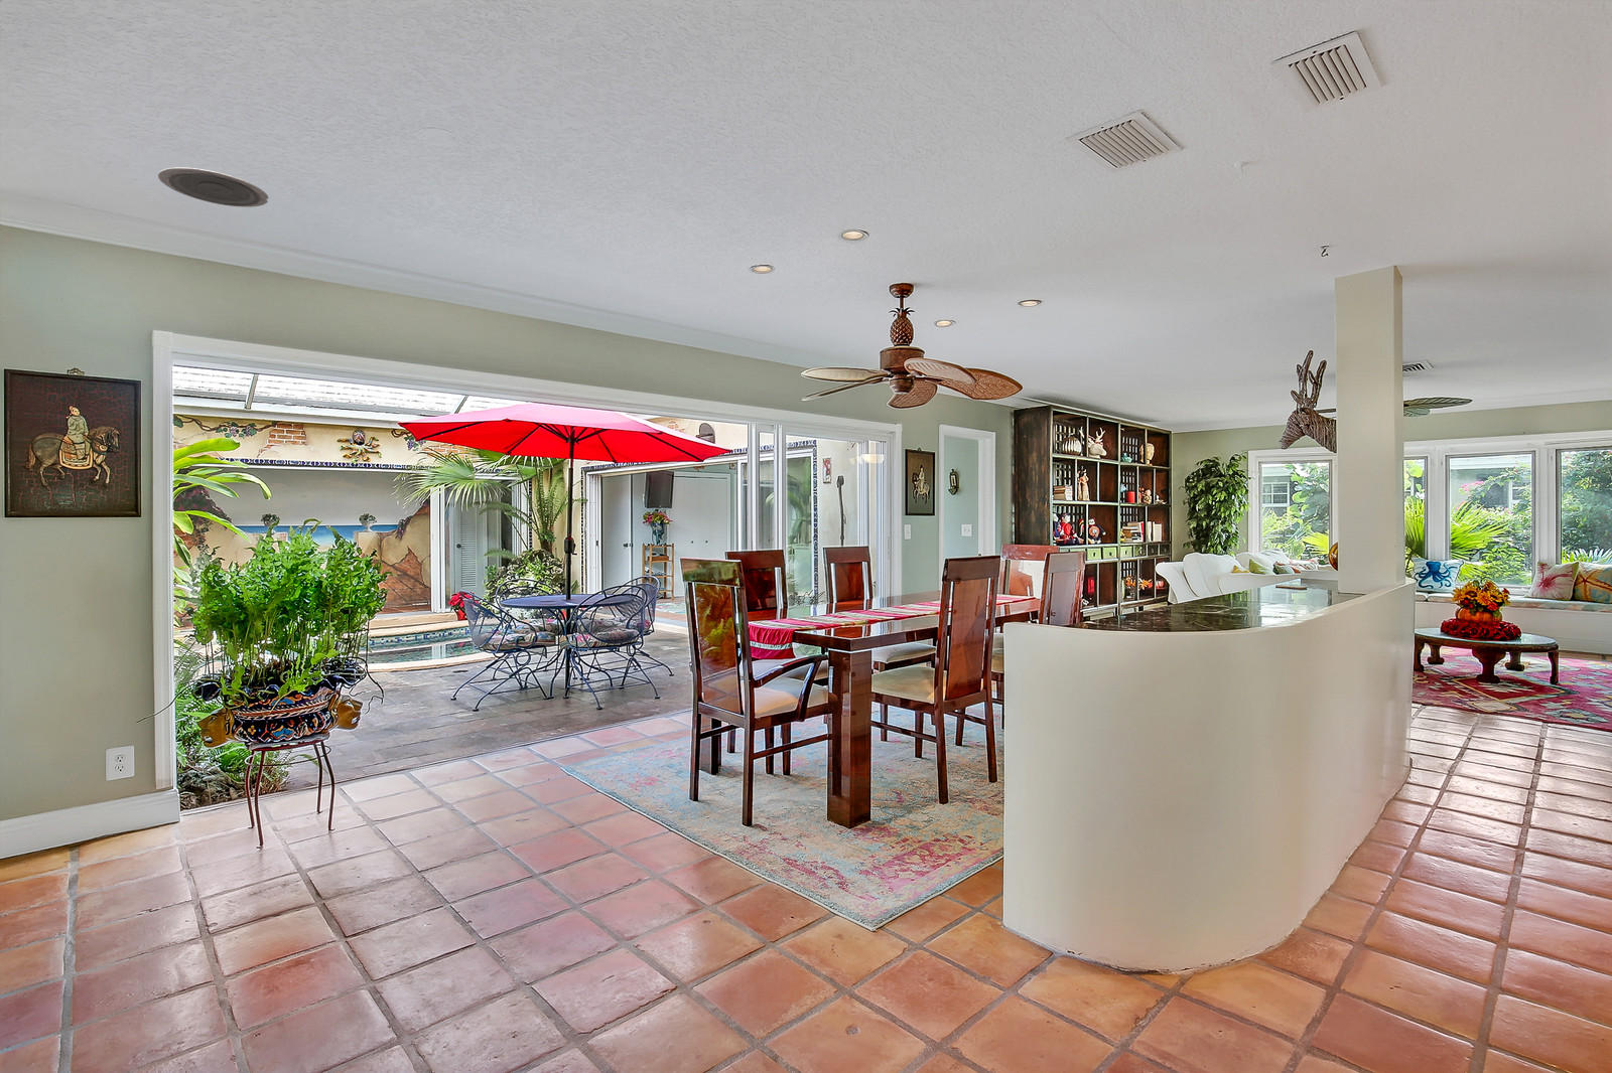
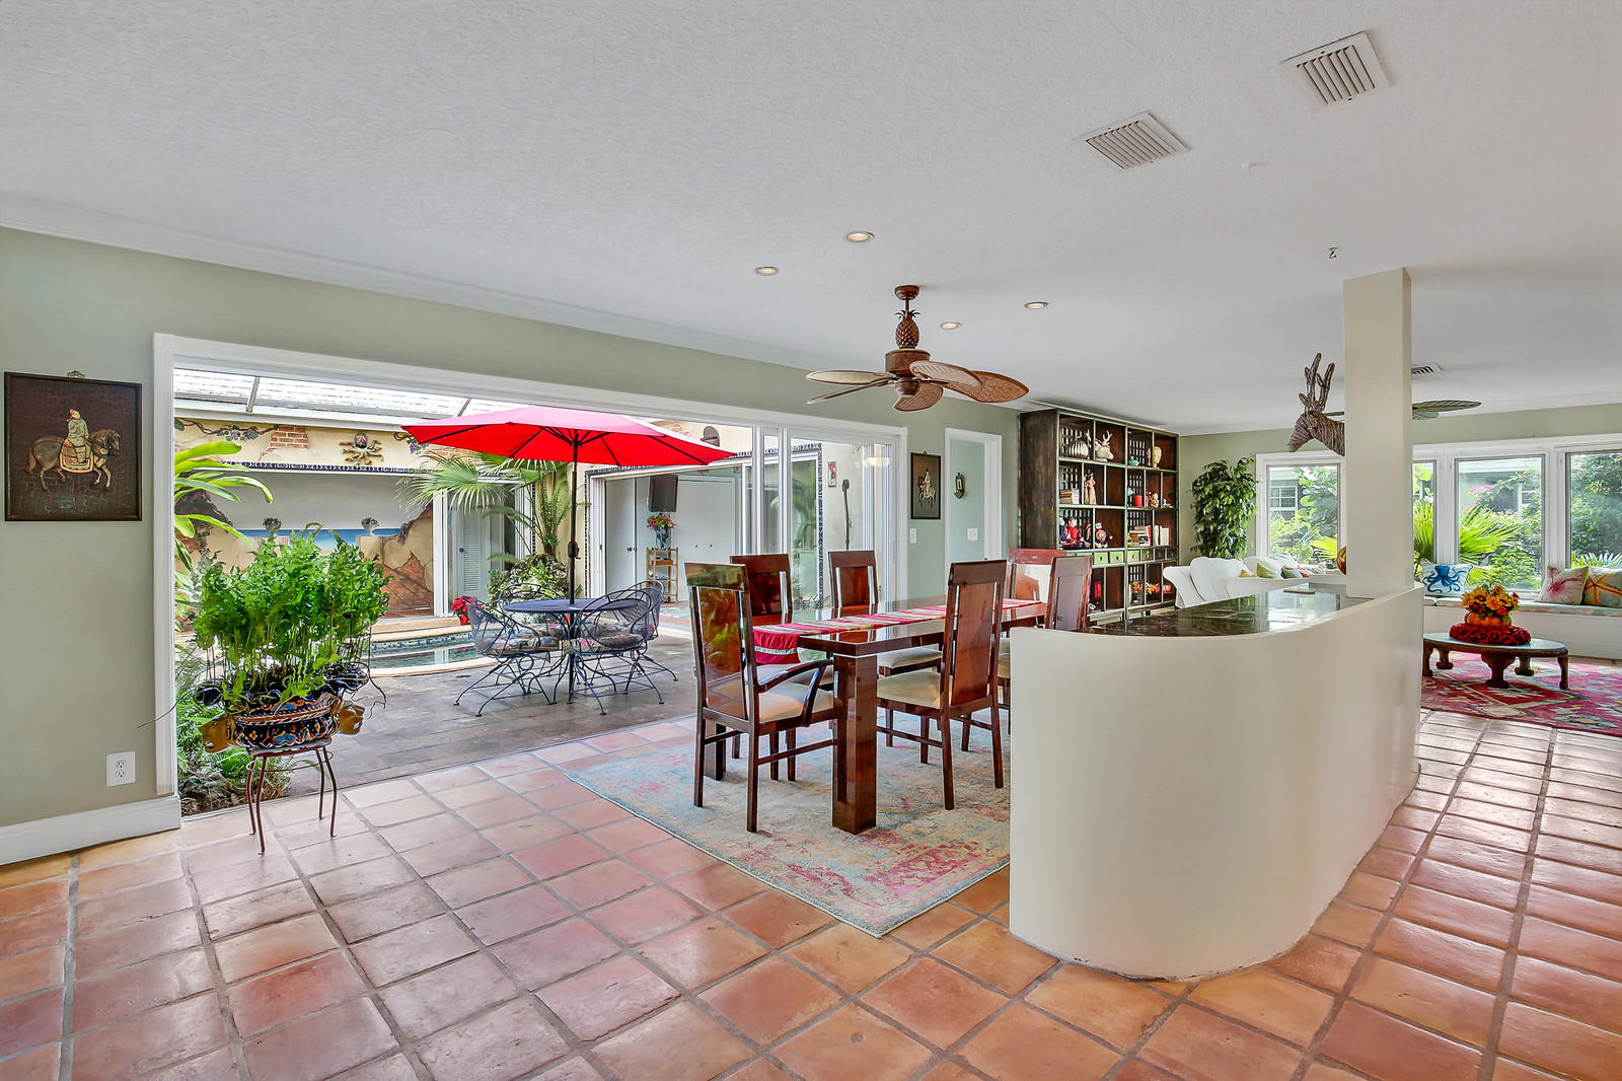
- recessed light [157,166,270,208]
